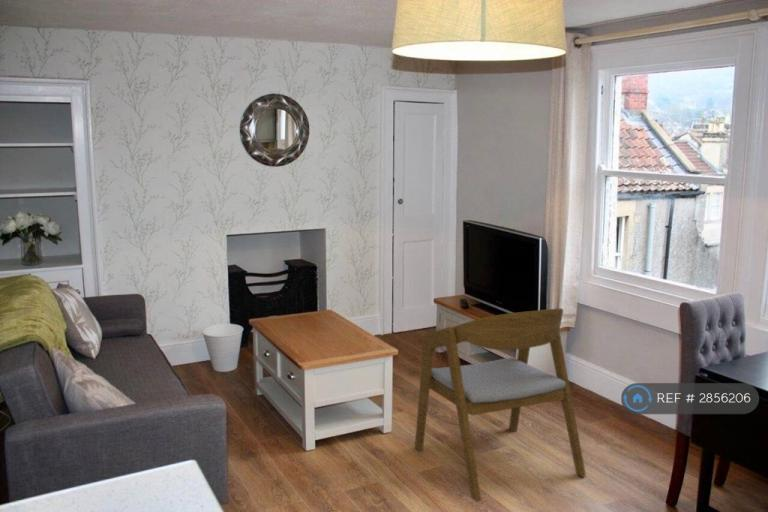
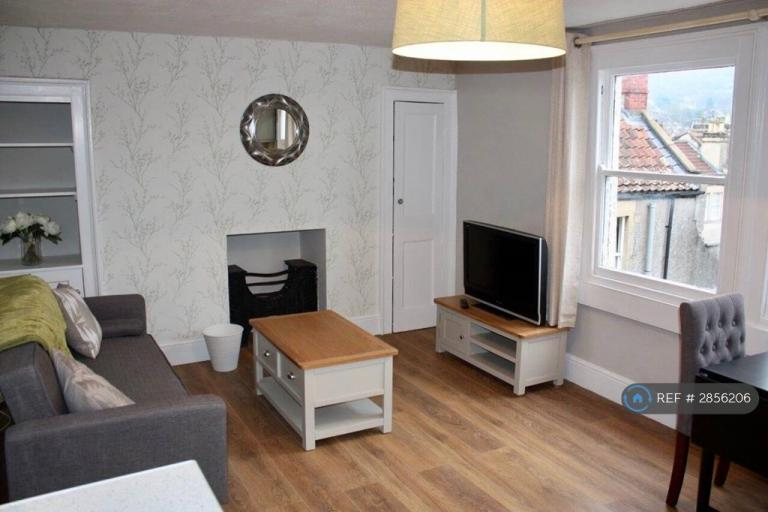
- armchair [414,307,587,502]
